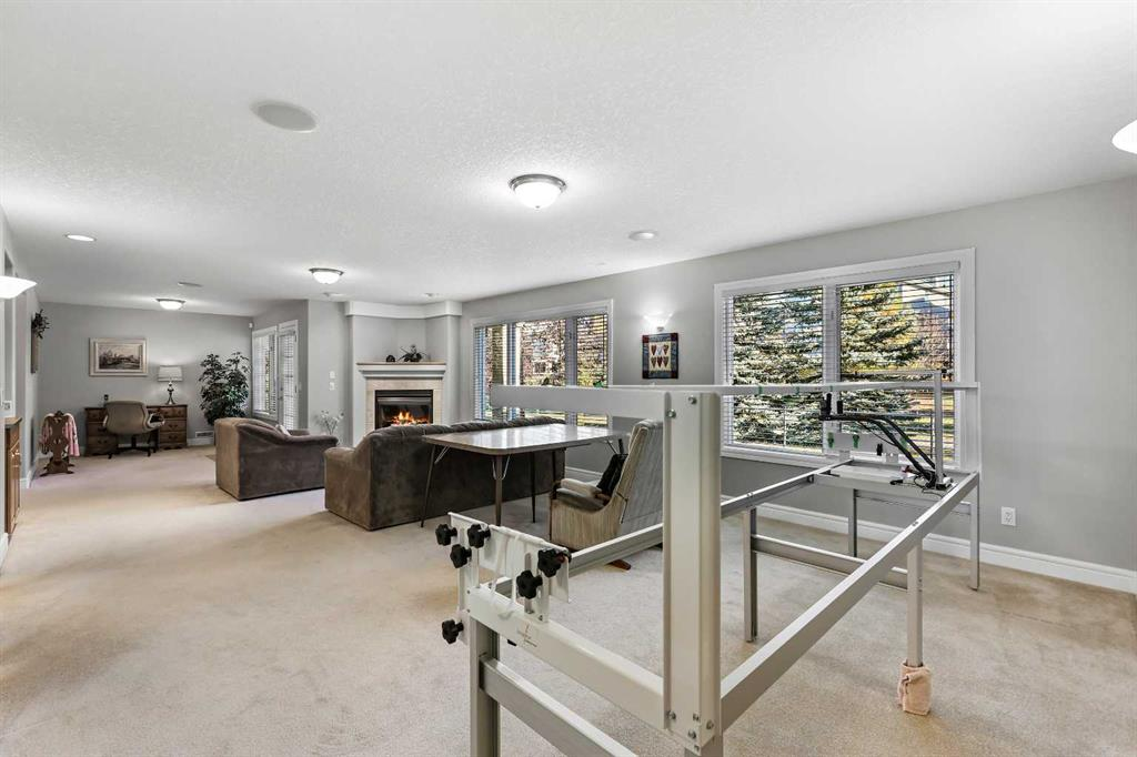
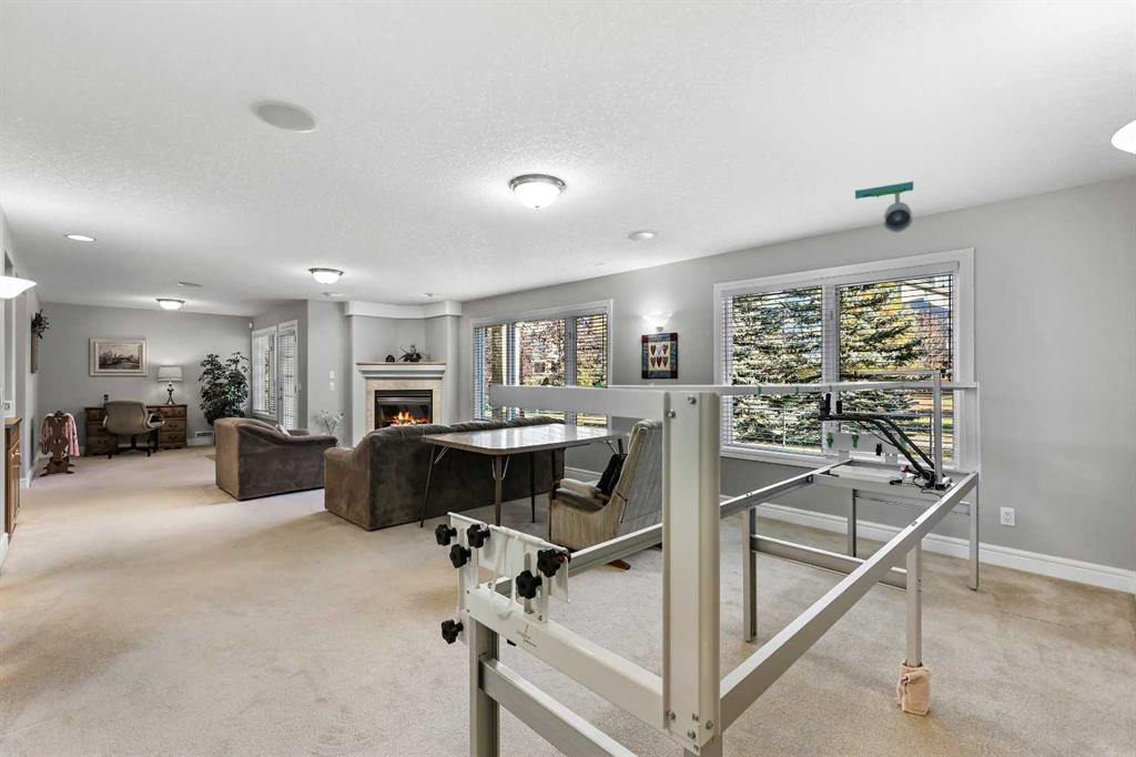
+ ceiling light fixture [854,180,914,233]
